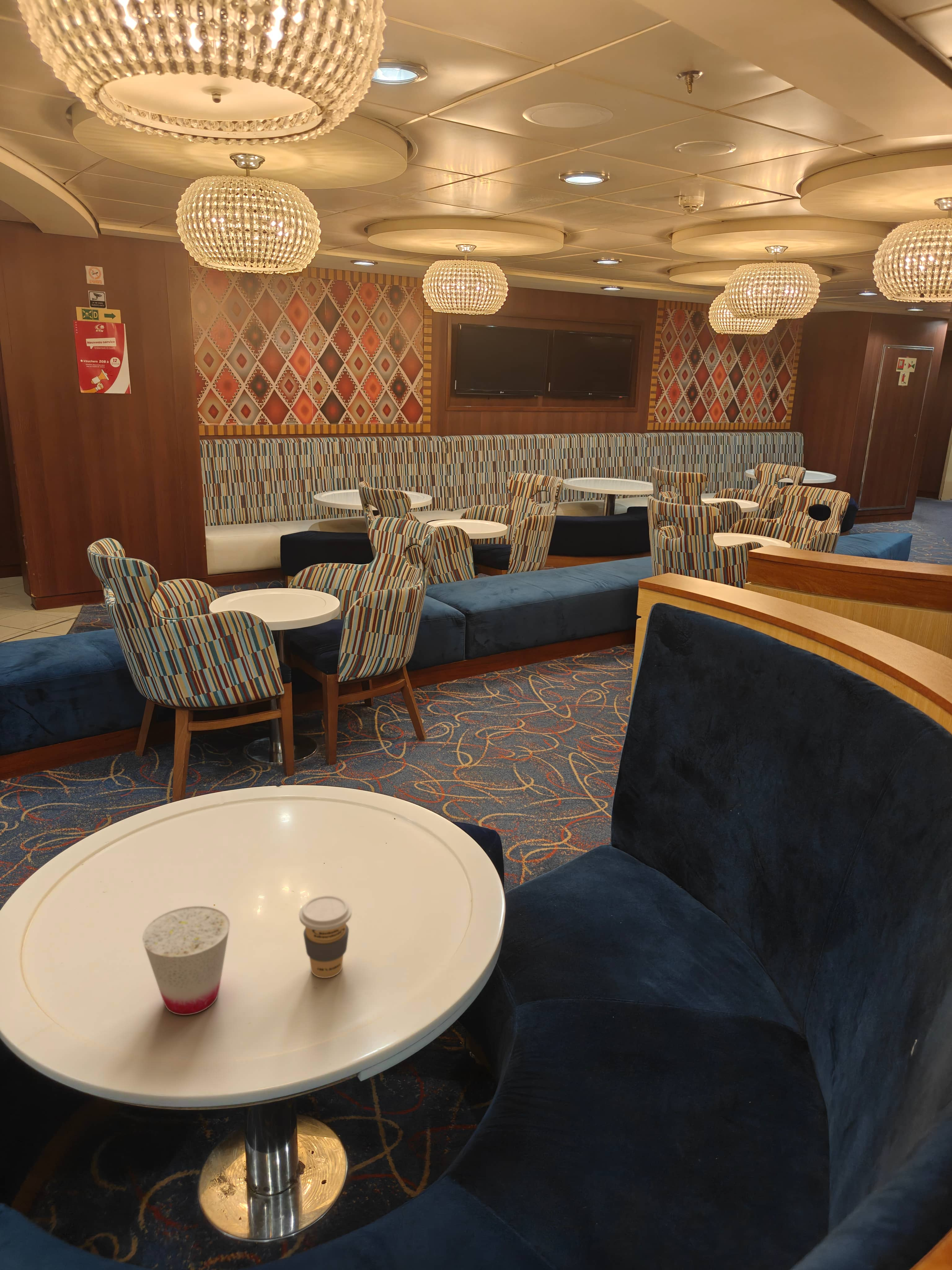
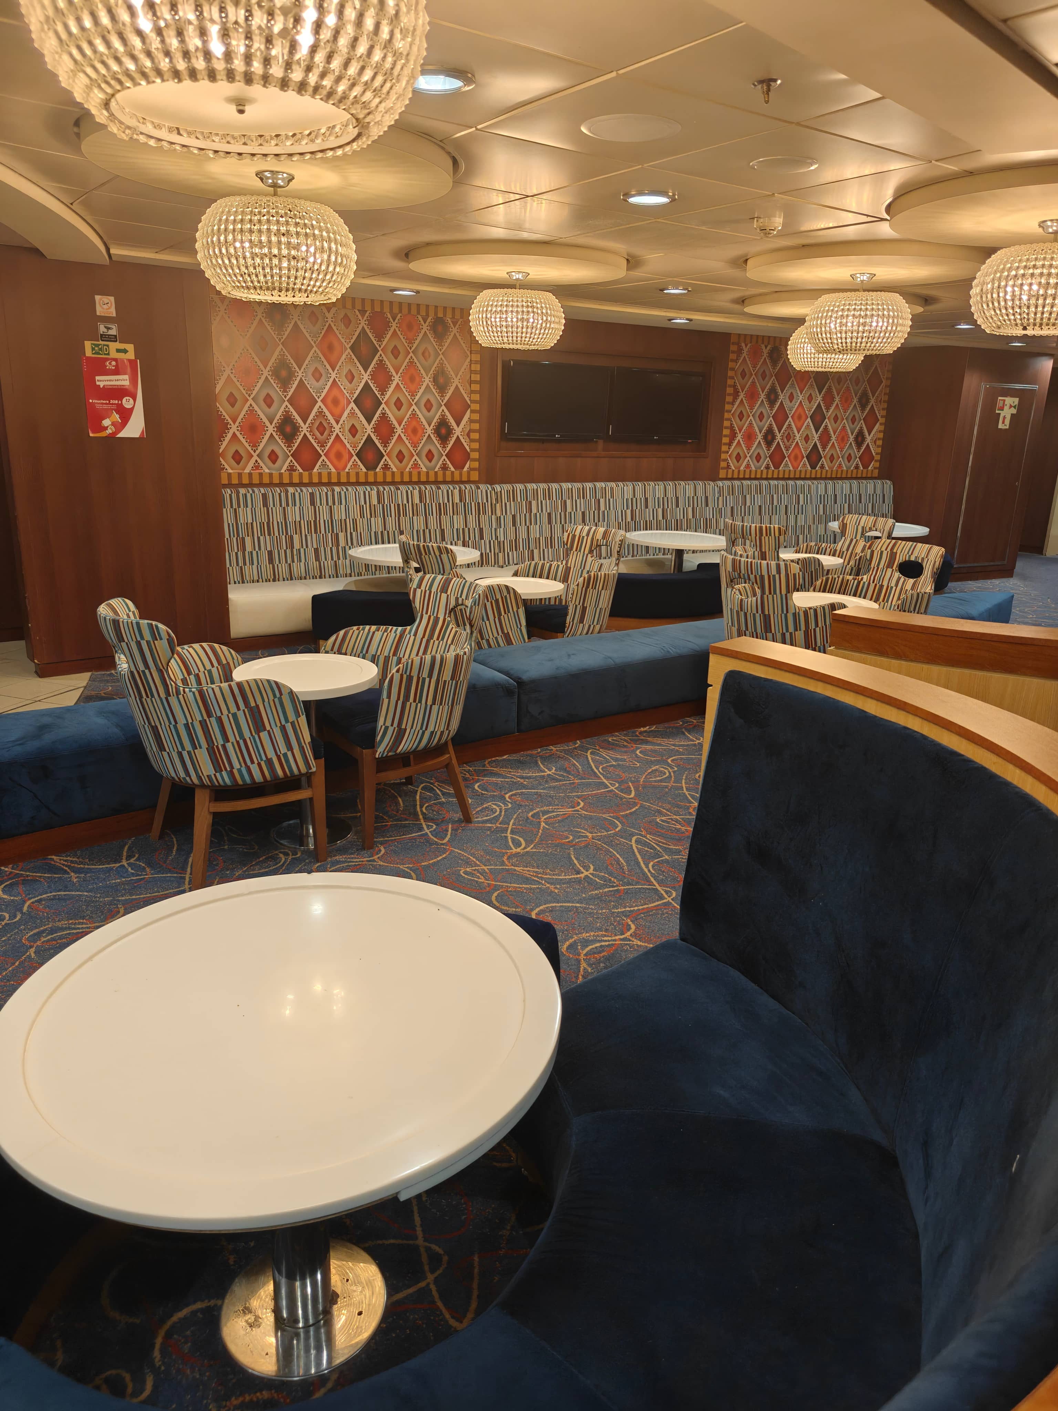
- cup [142,906,230,1015]
- coffee cup [299,895,352,978]
